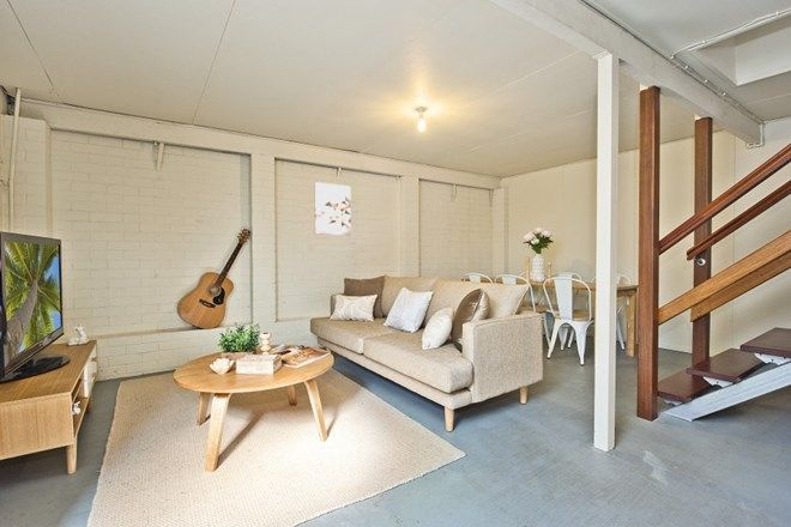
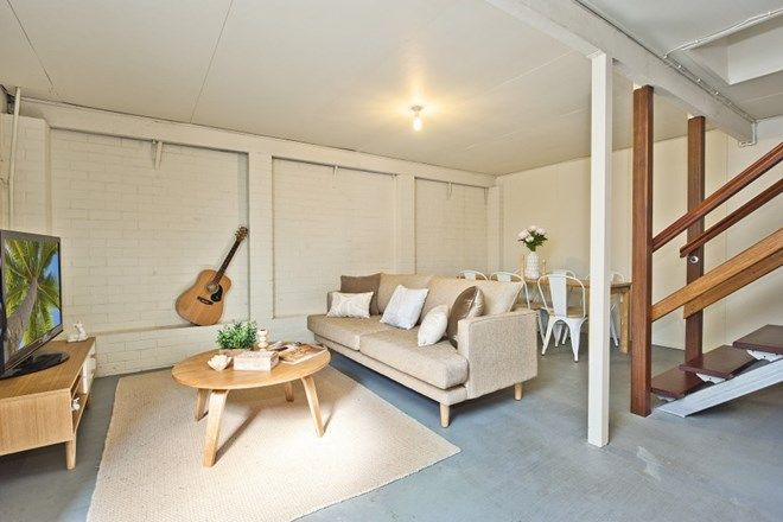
- wall art [314,181,351,236]
